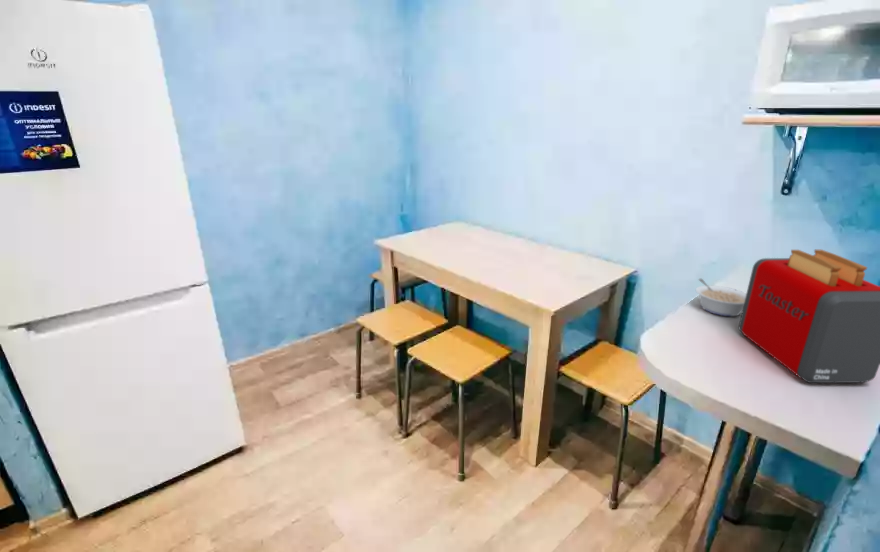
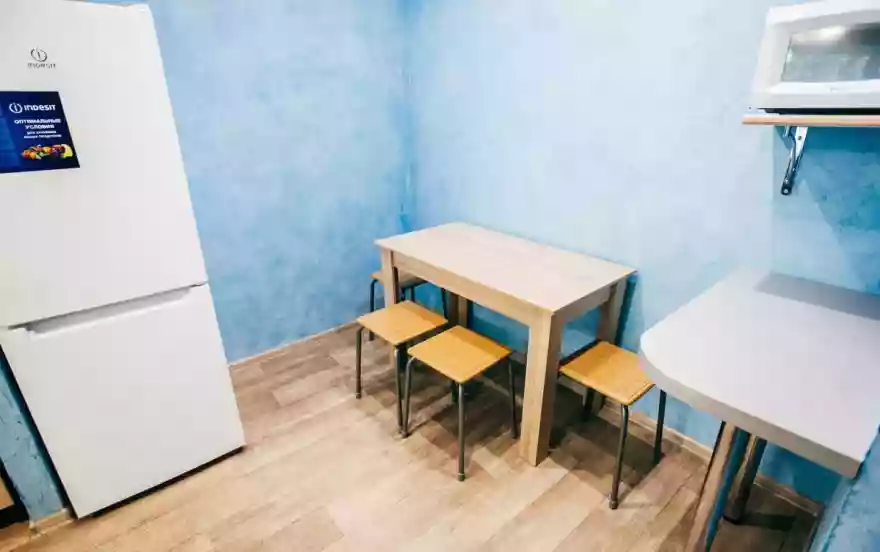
- toaster [738,248,880,384]
- legume [695,278,746,317]
